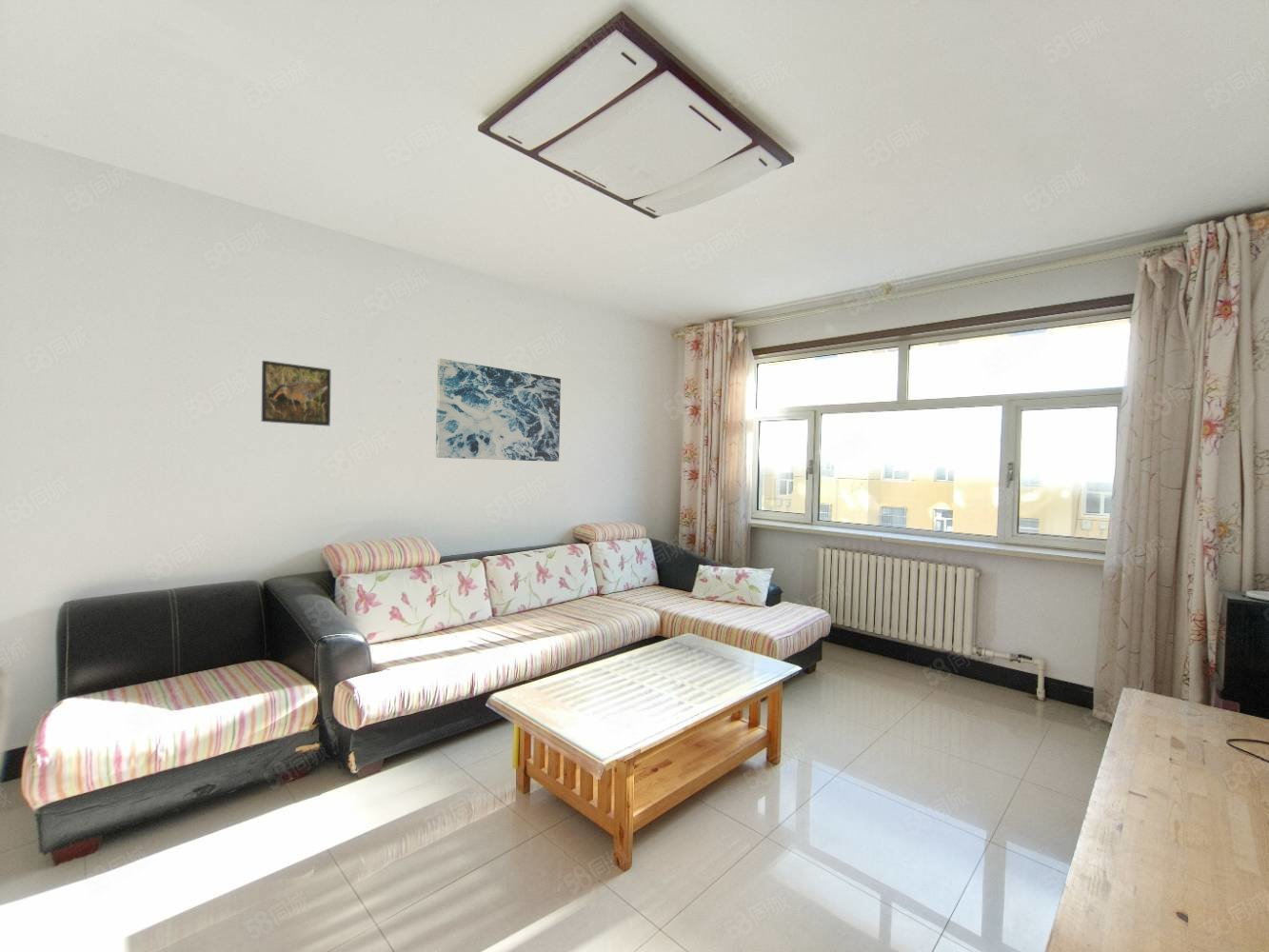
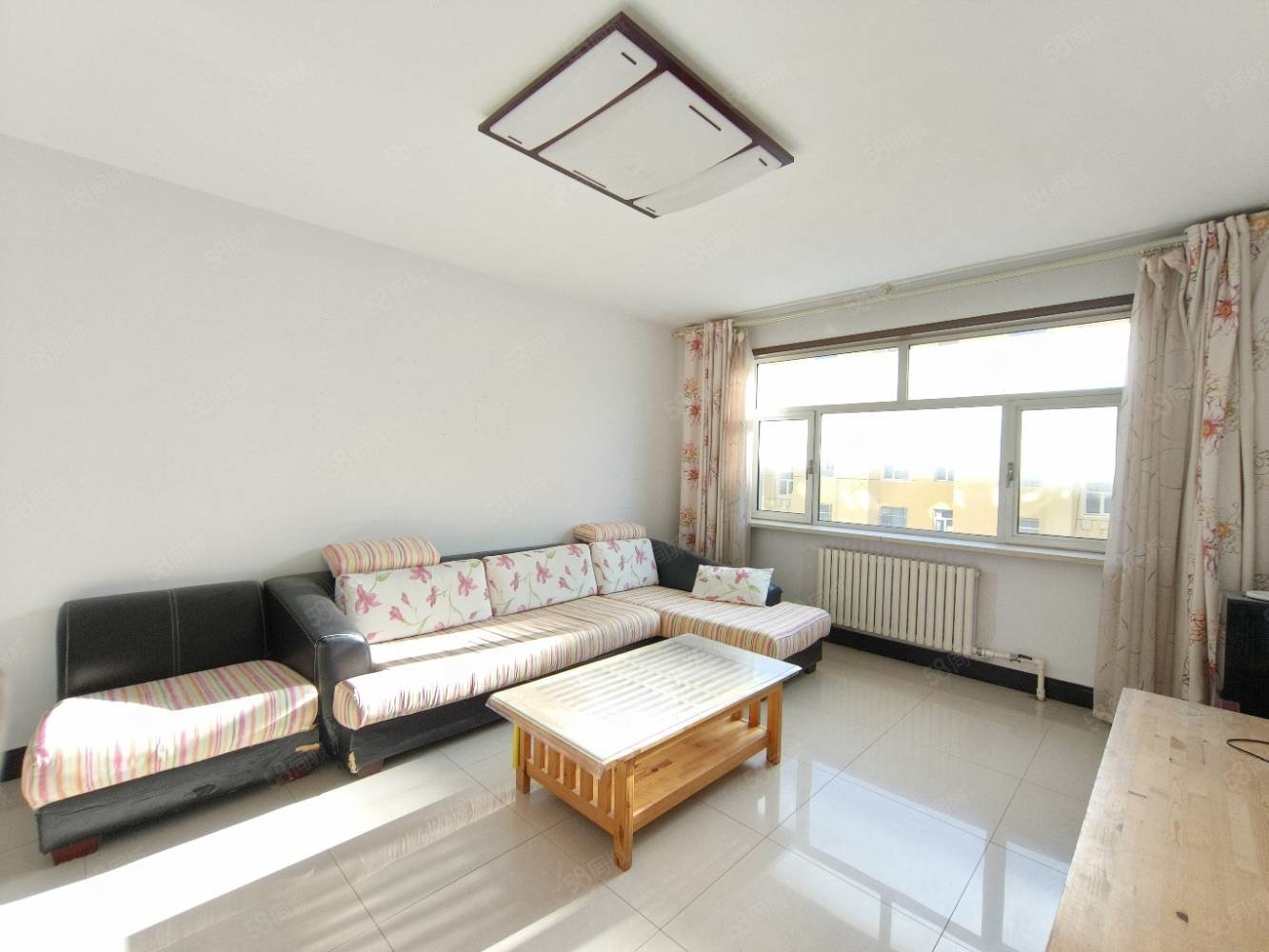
- wall art [435,358,562,463]
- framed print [261,360,332,426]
